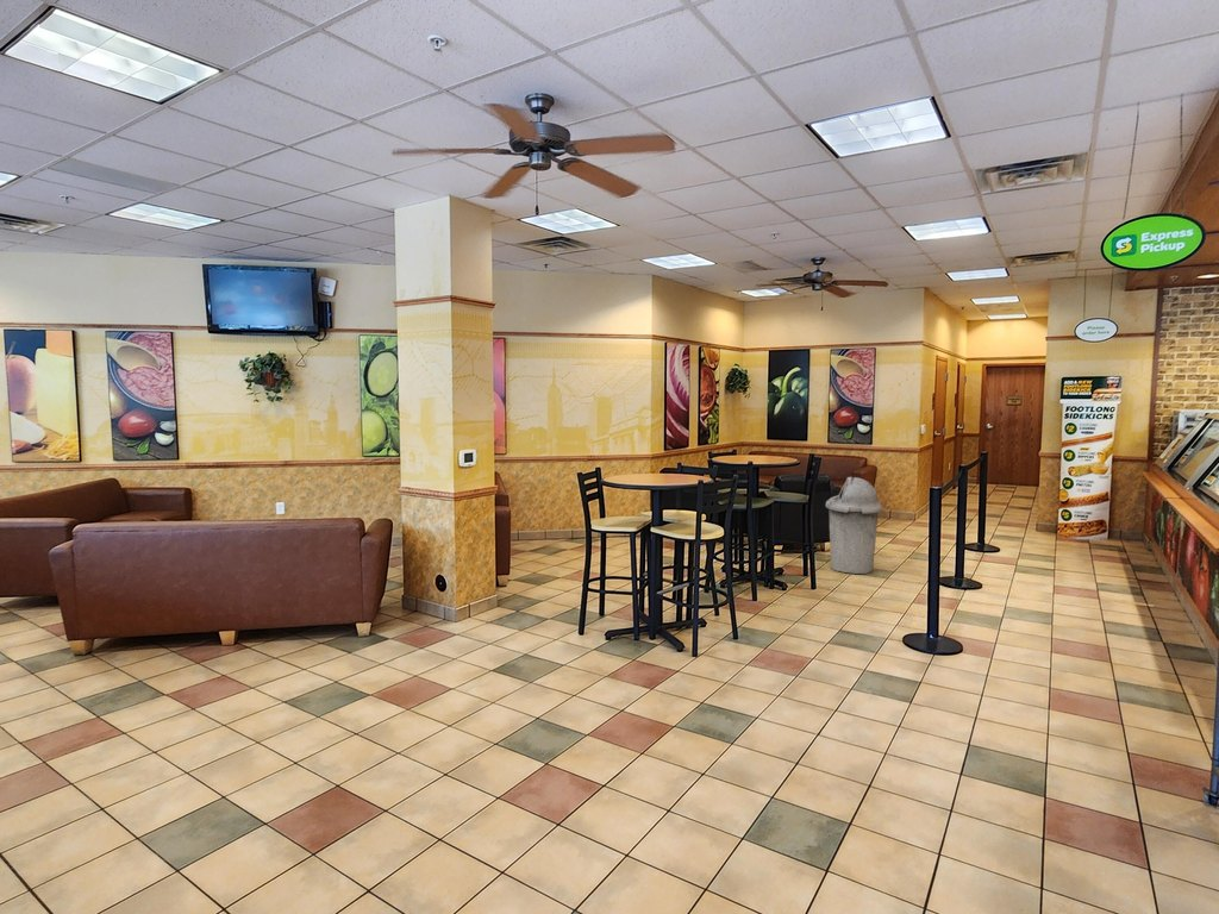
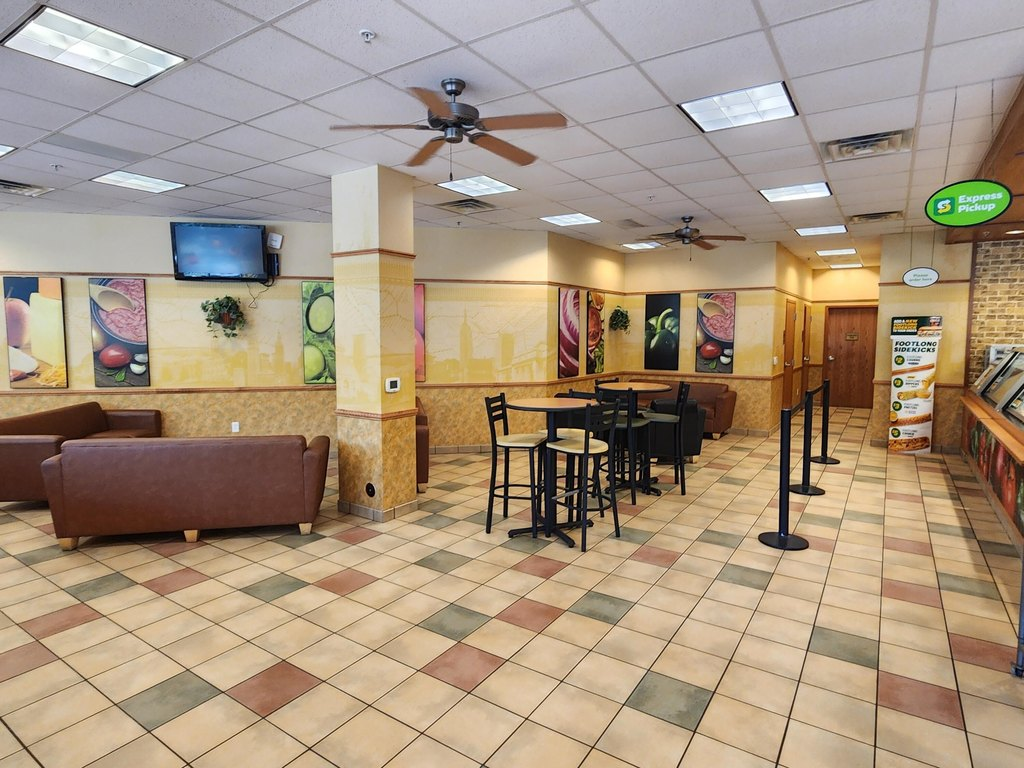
- trash can [825,476,883,575]
